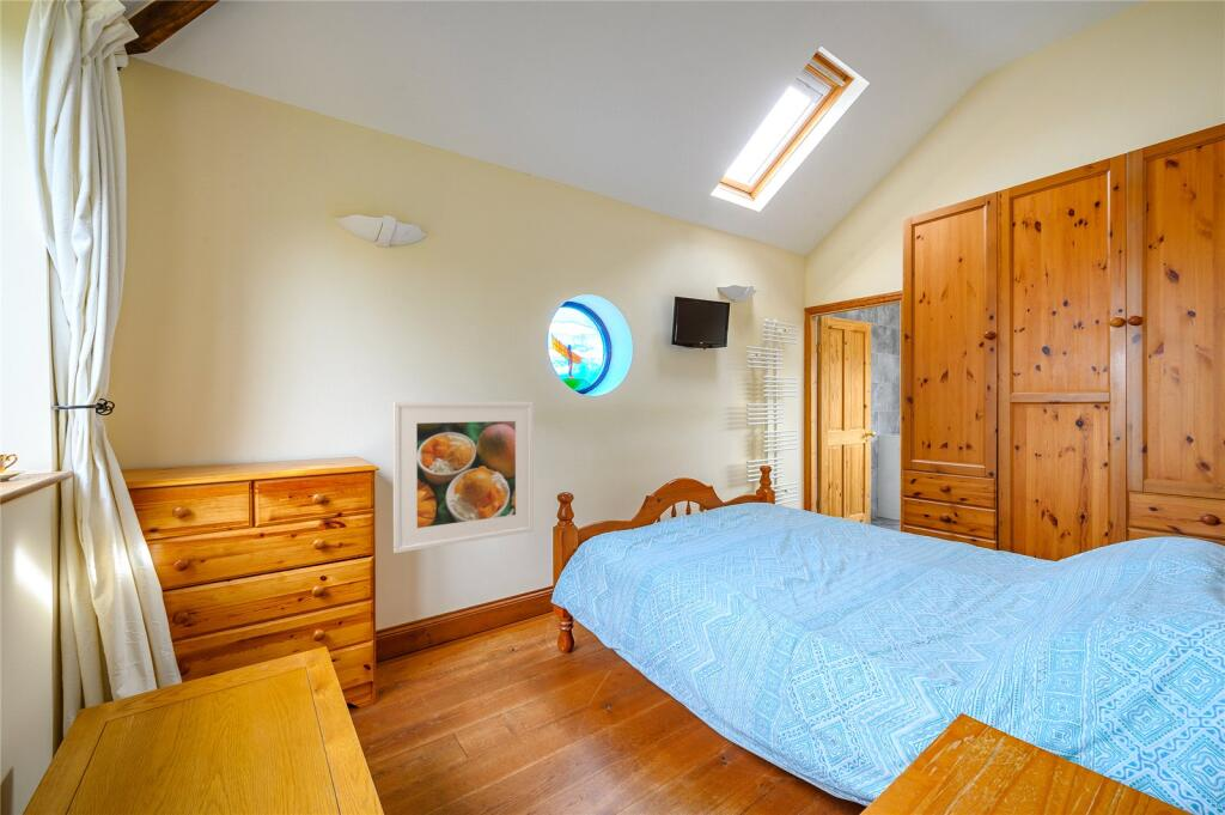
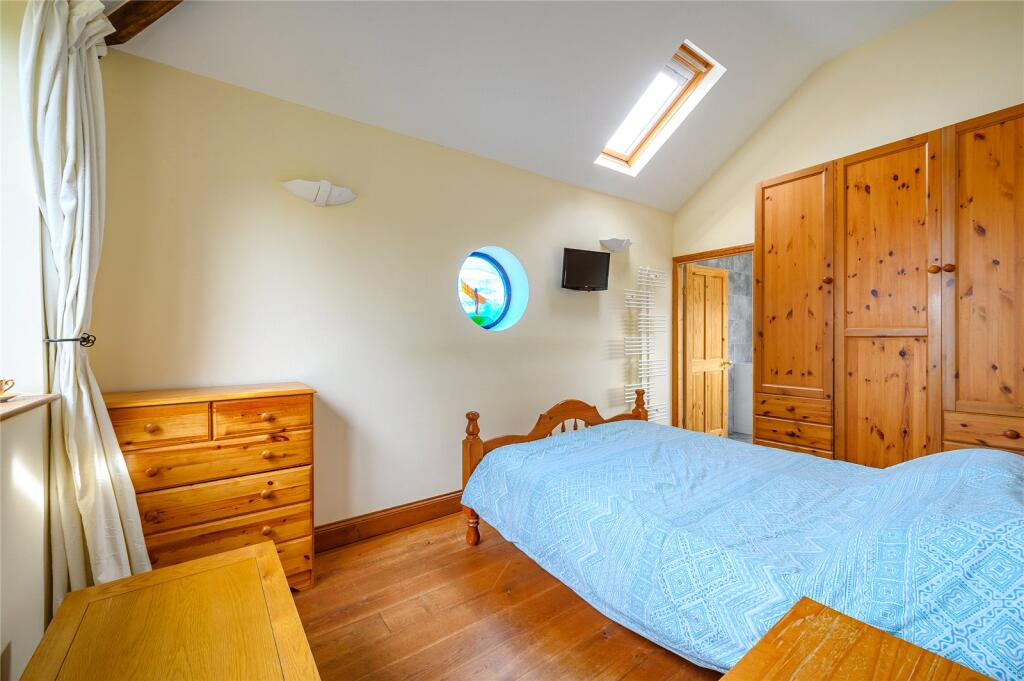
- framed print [392,401,535,554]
